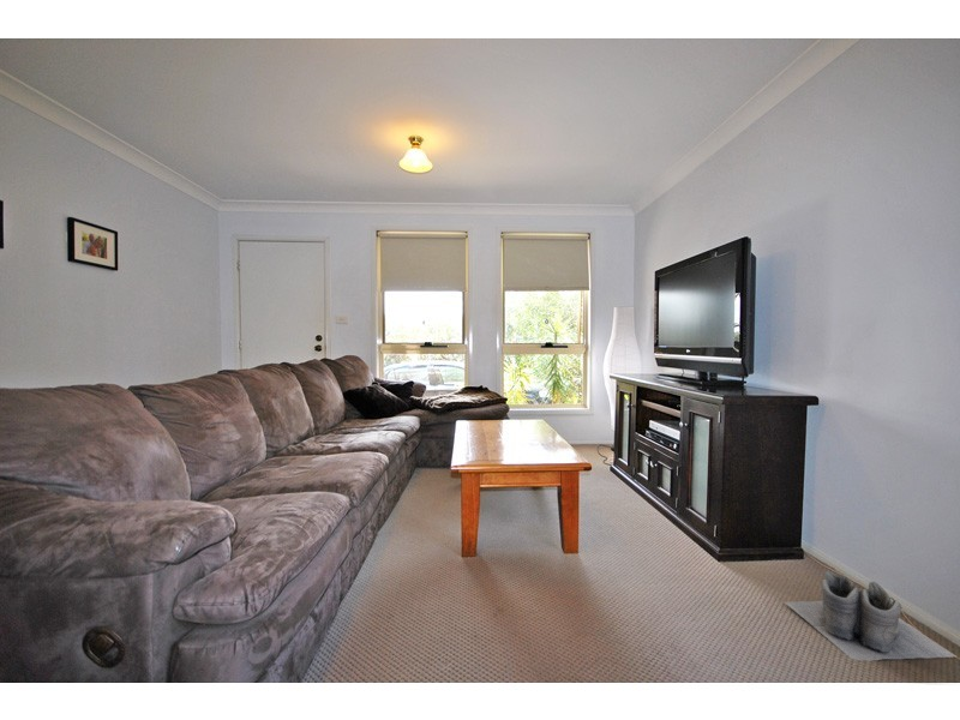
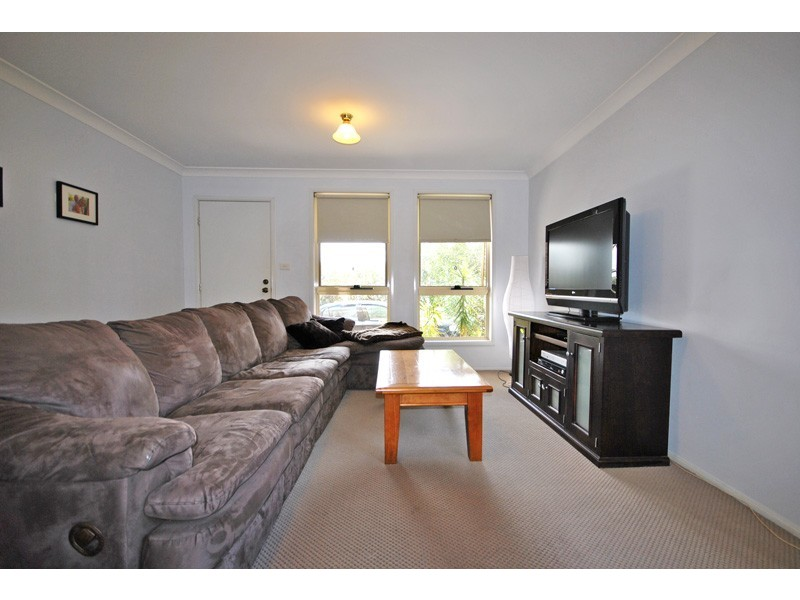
- boots [784,570,958,662]
